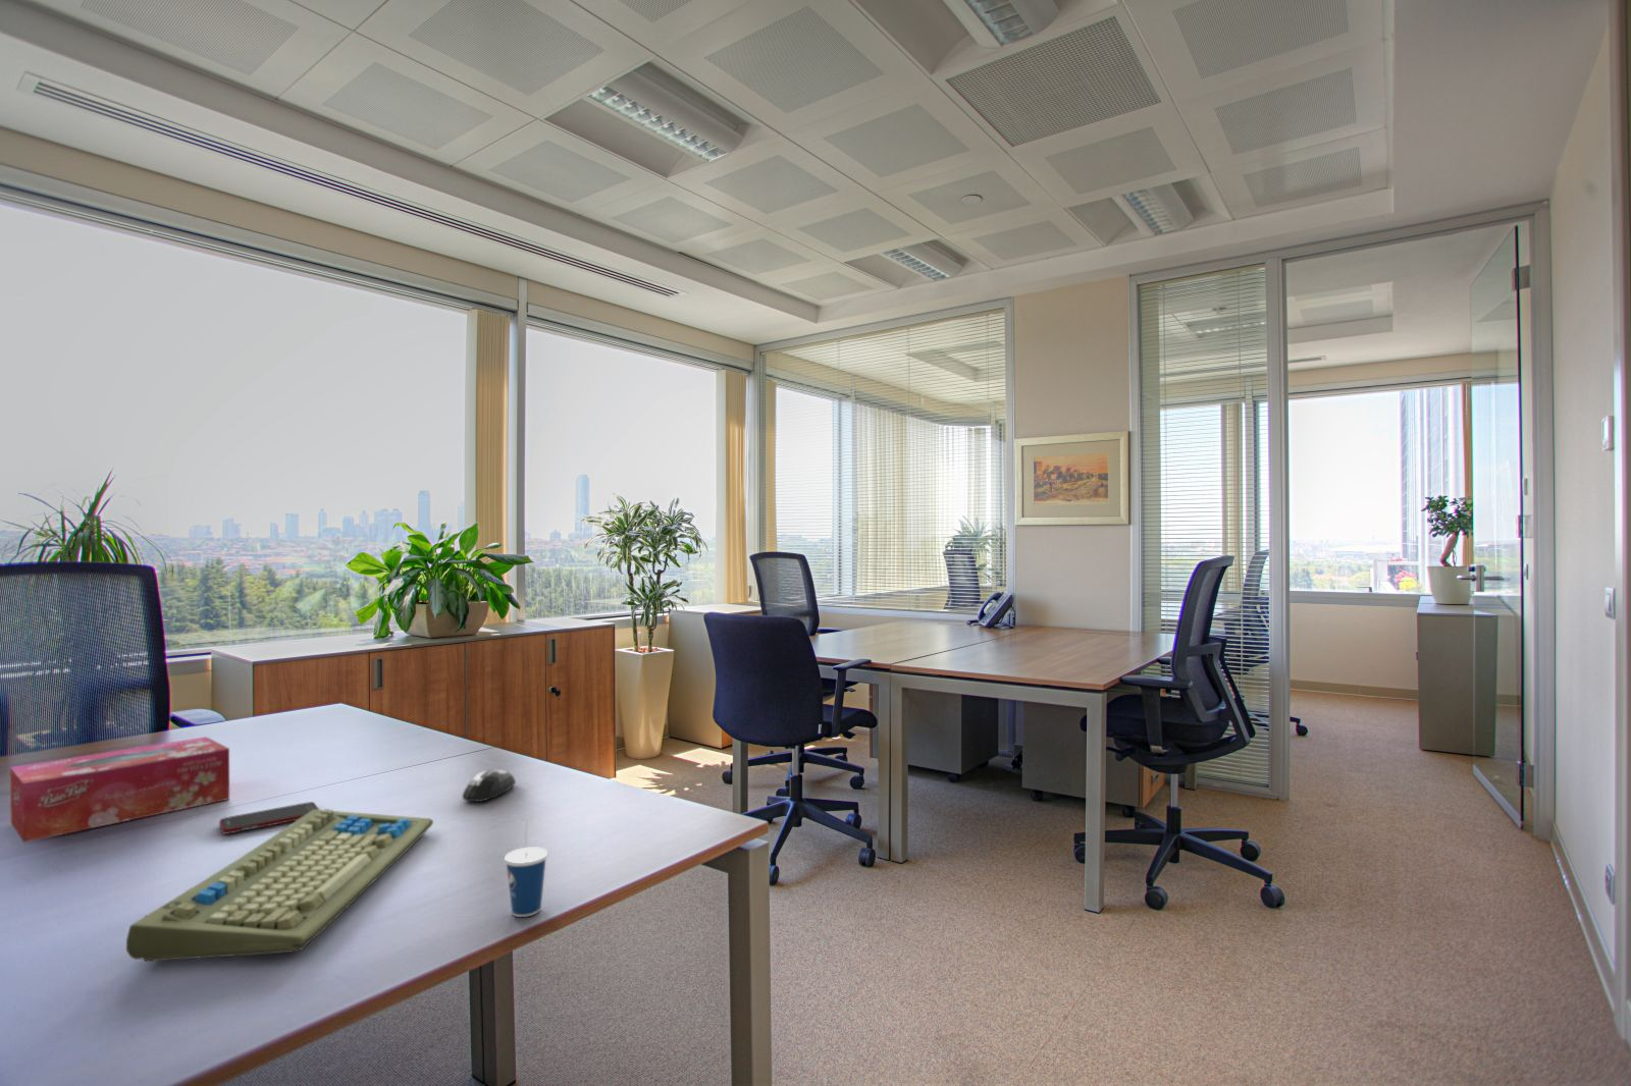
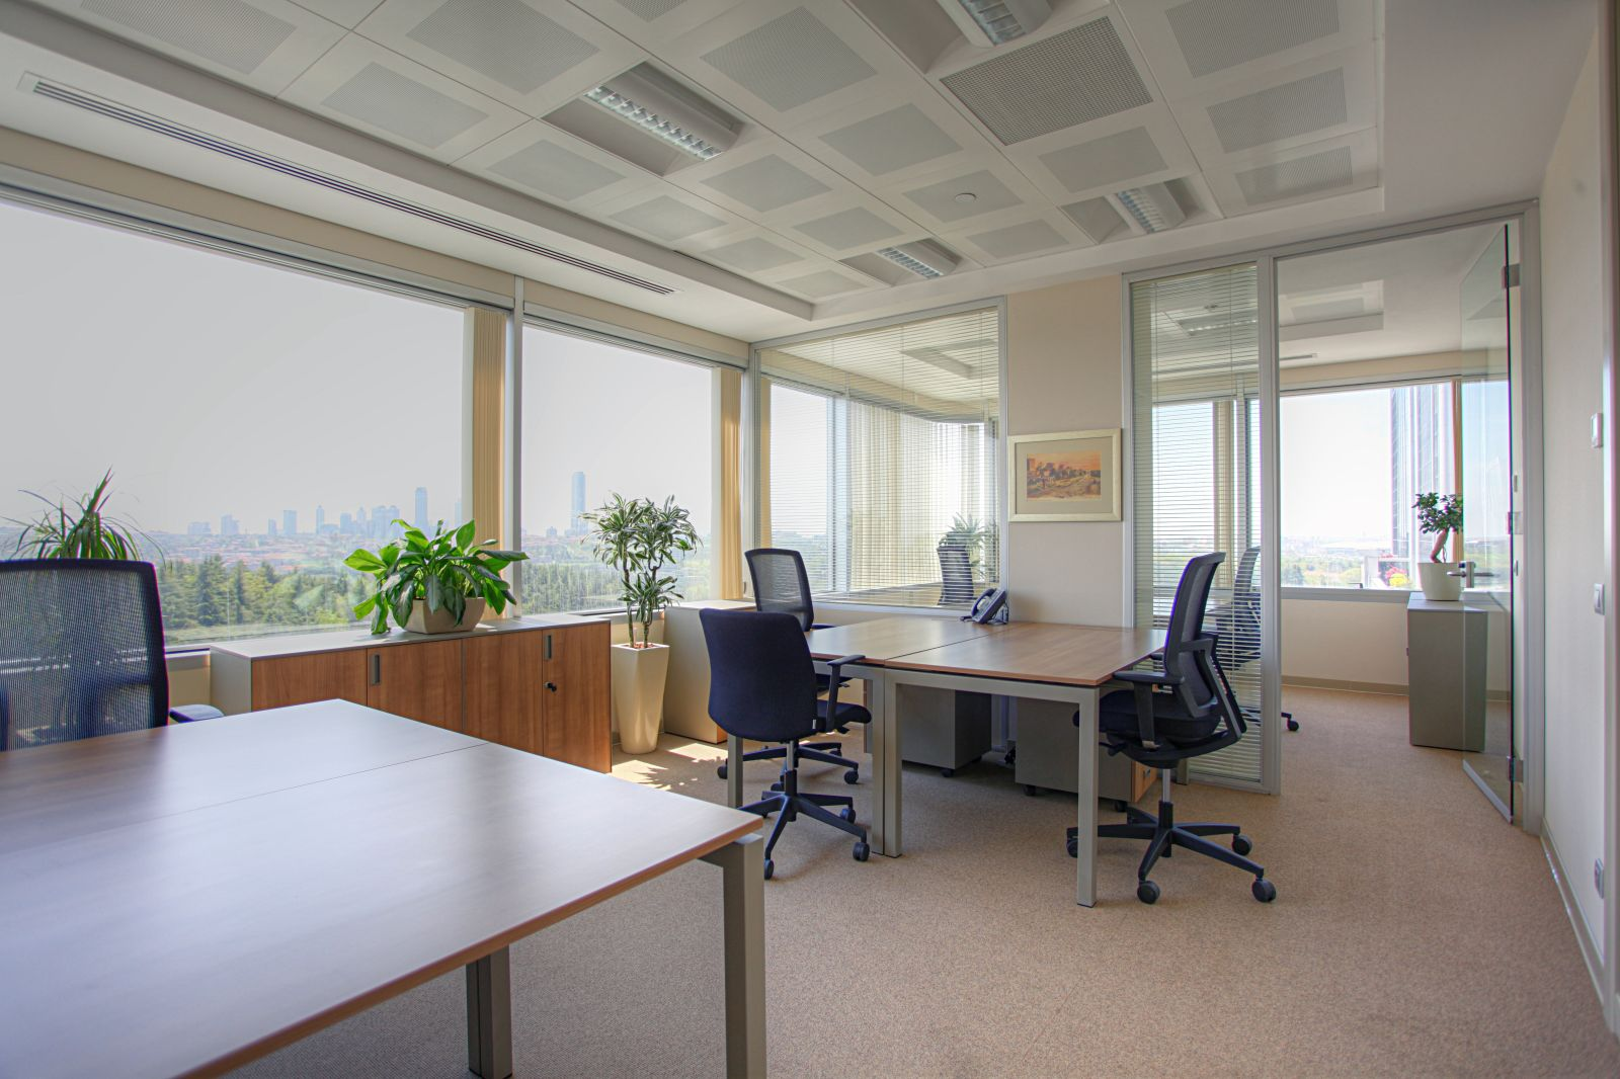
- mouse [461,768,517,802]
- cell phone [218,801,320,835]
- tissue box [10,736,230,844]
- cup [502,818,549,918]
- computer keyboard [125,808,434,962]
